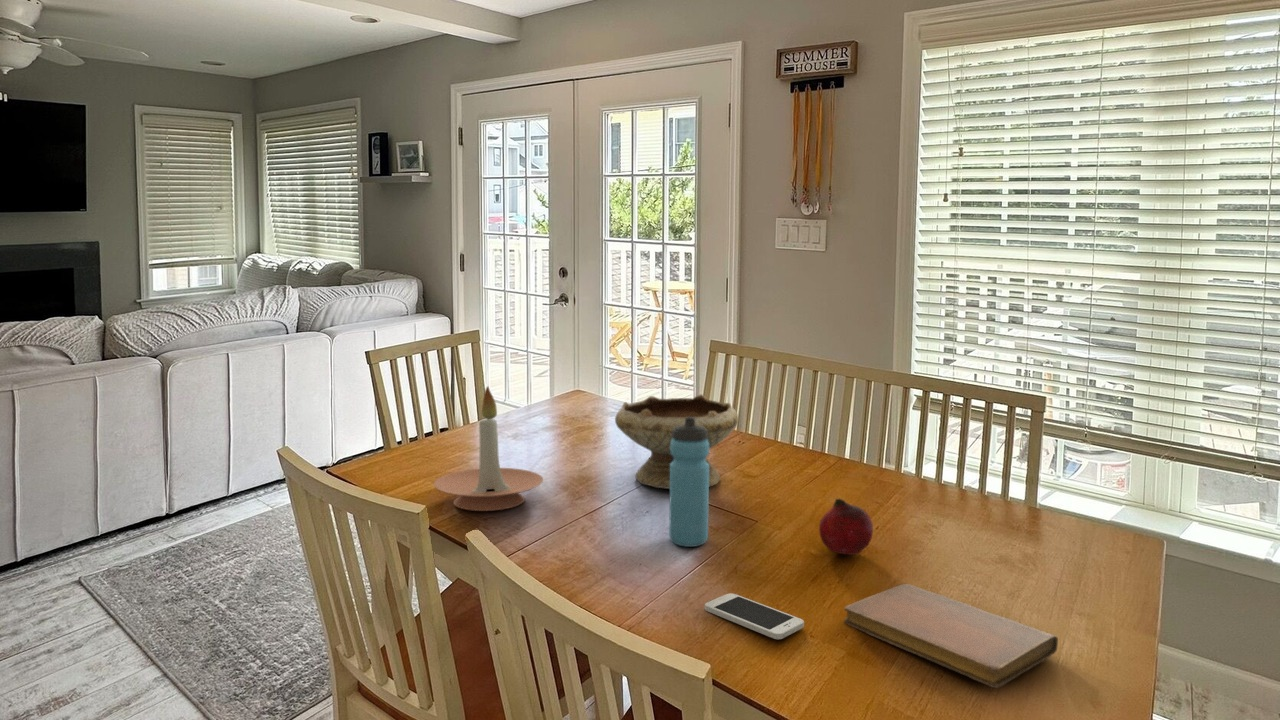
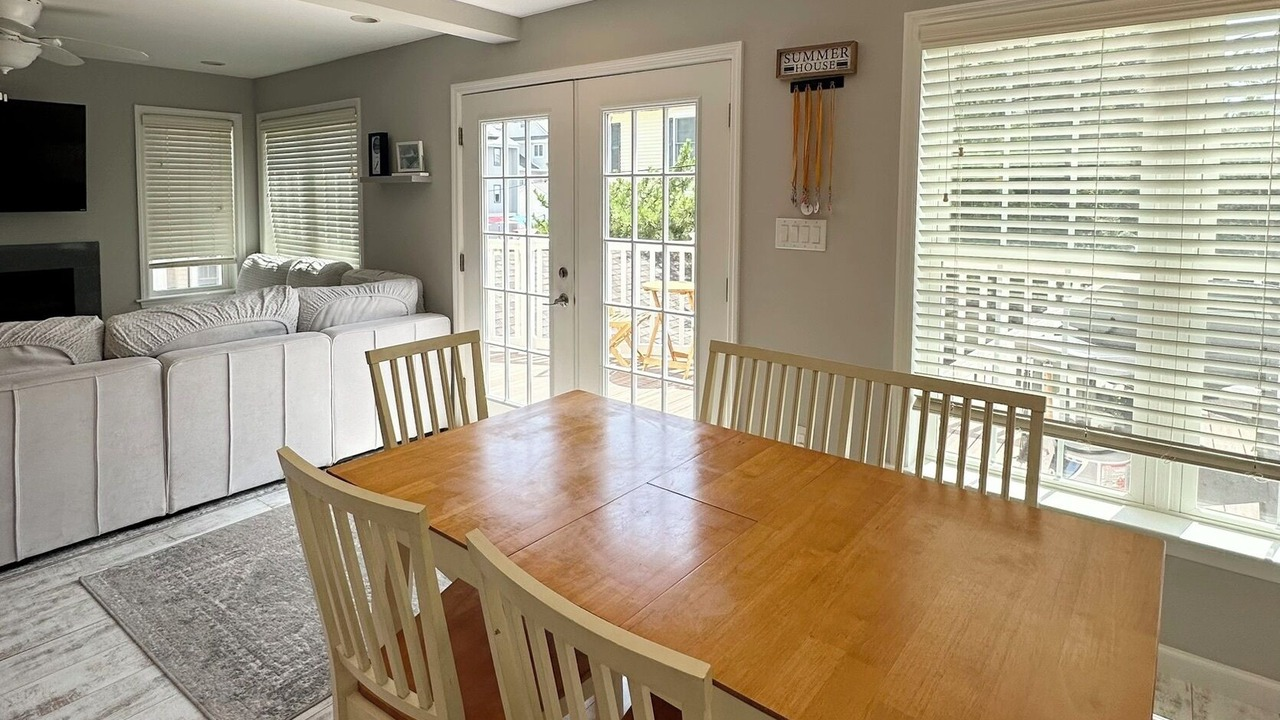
- water bottle [668,417,710,548]
- fruit [818,498,874,556]
- bowl [614,393,740,490]
- notebook [843,583,1059,689]
- smartphone [704,592,805,640]
- candle holder [433,385,544,512]
